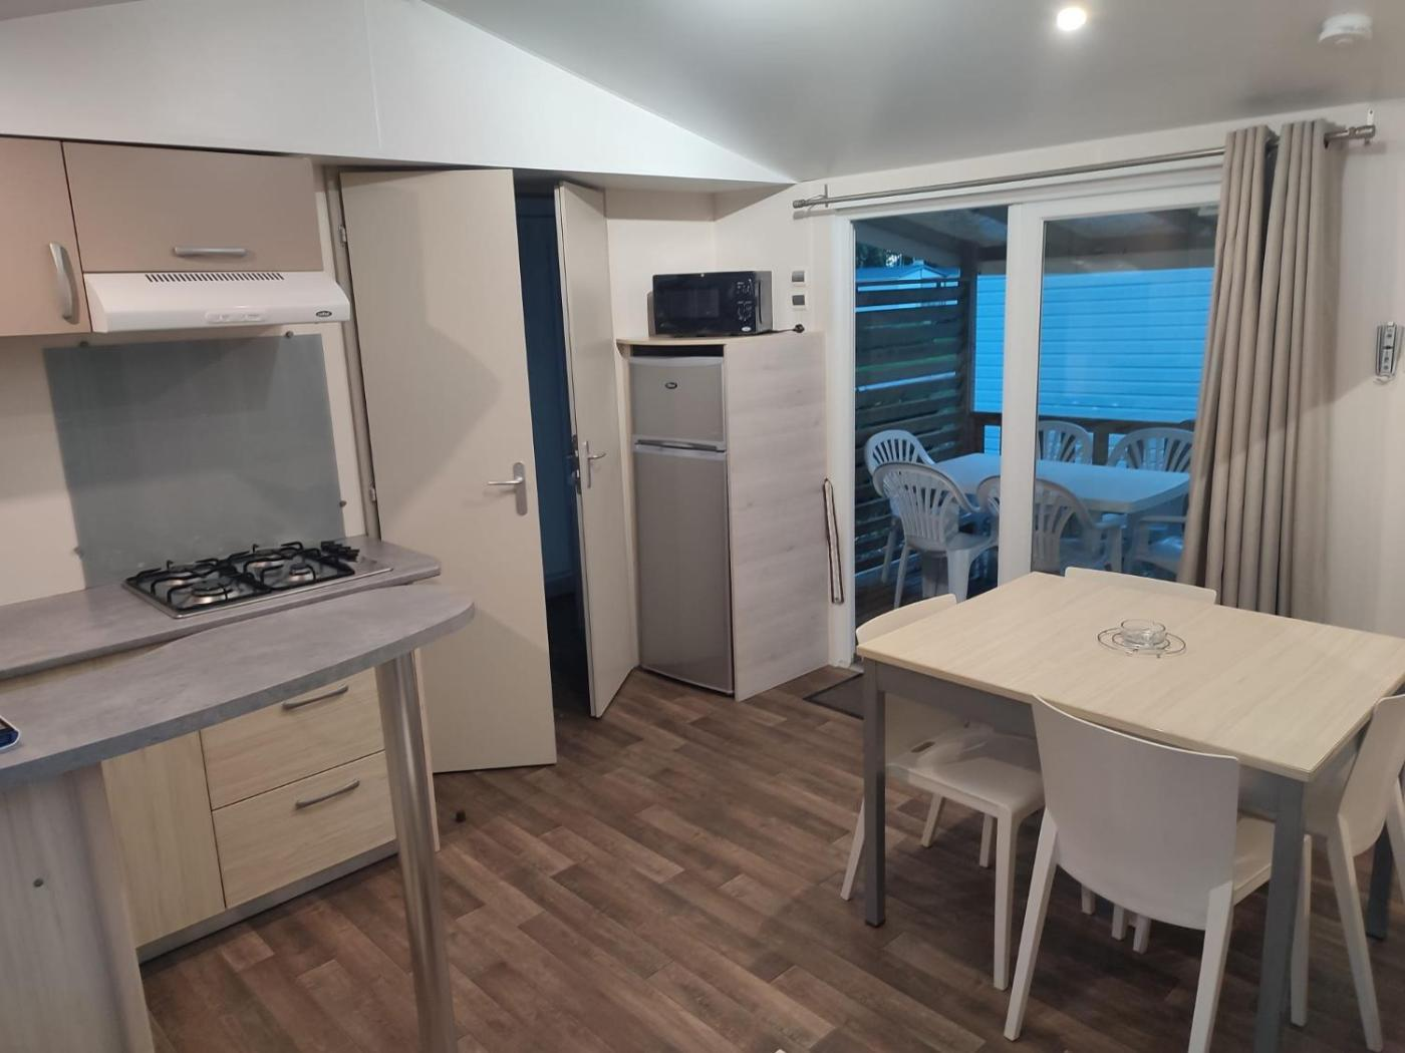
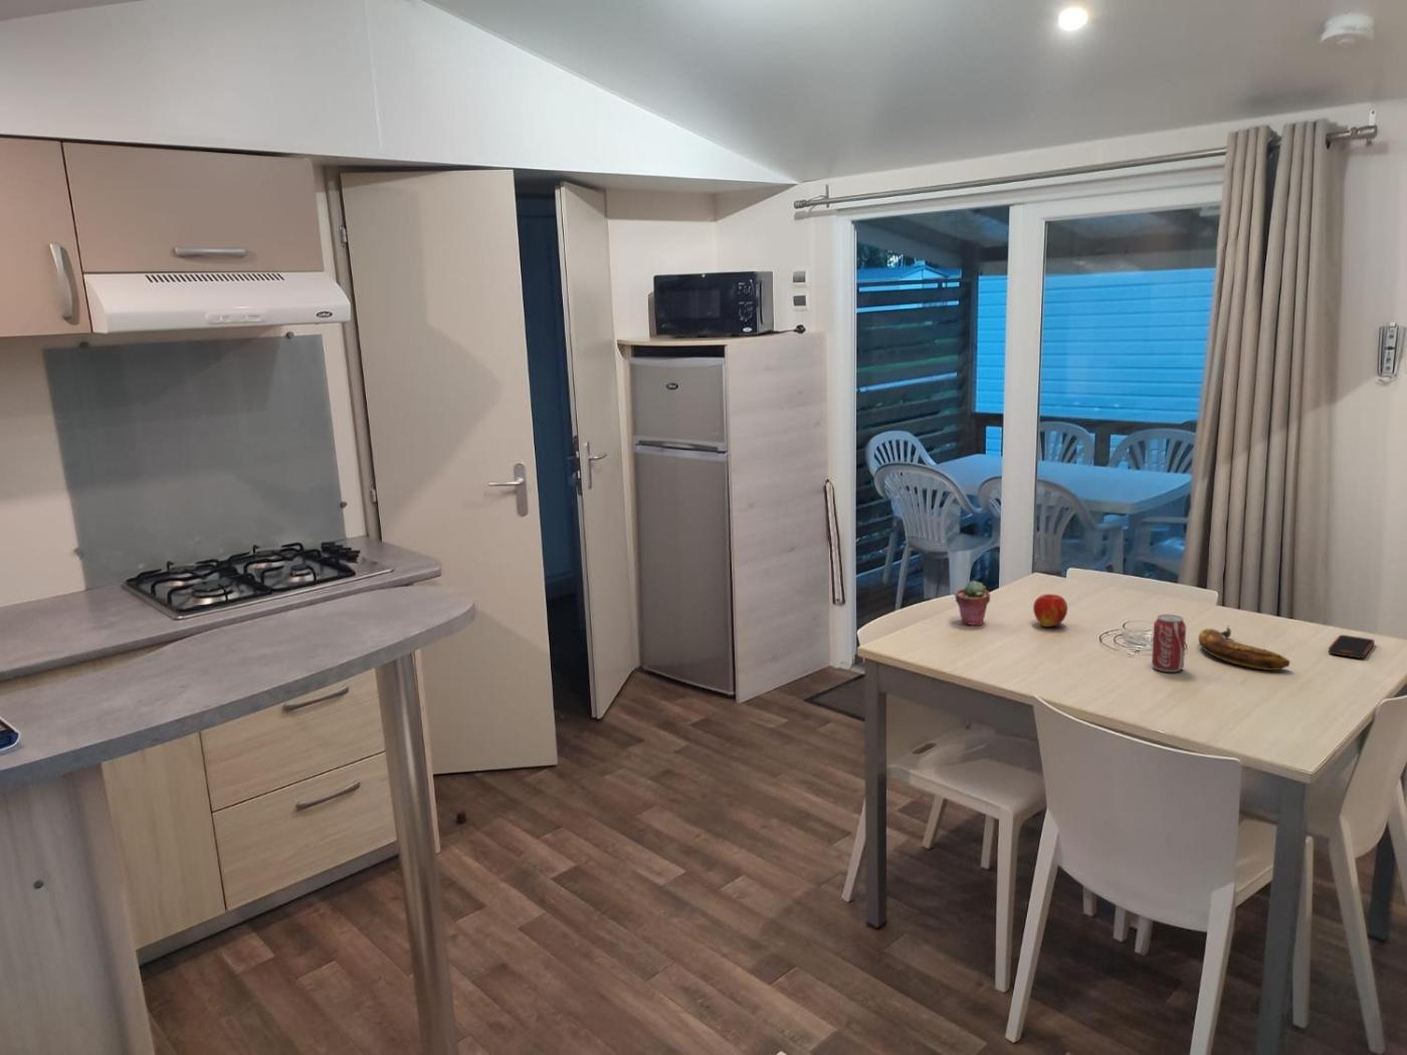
+ beverage can [1151,614,1187,673]
+ apple [1033,593,1068,628]
+ potted succulent [955,580,990,628]
+ smartphone [1327,634,1376,659]
+ banana [1198,625,1292,672]
